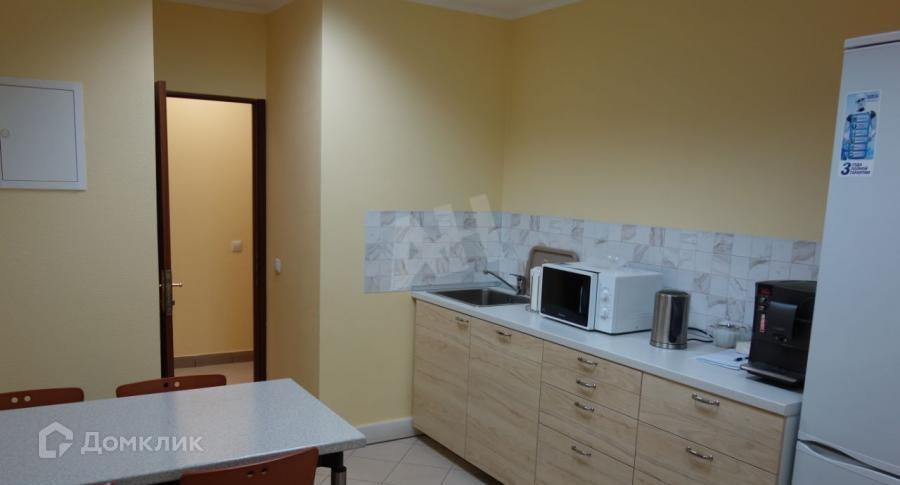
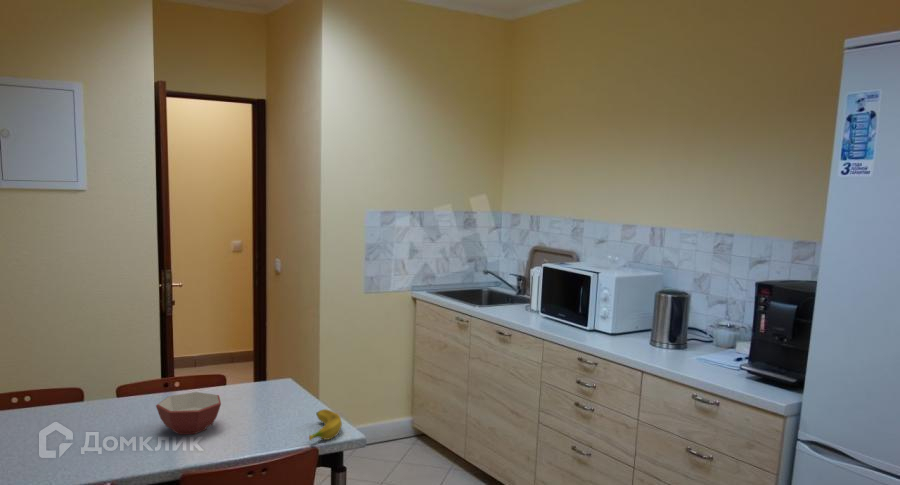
+ bowl [155,391,222,436]
+ banana [308,408,343,442]
